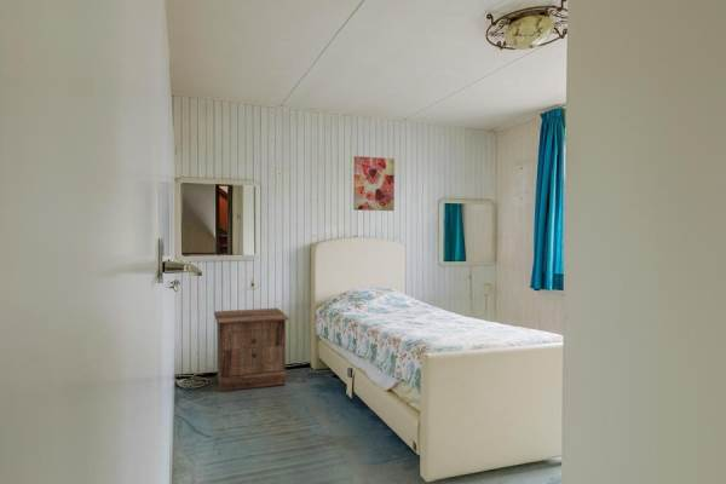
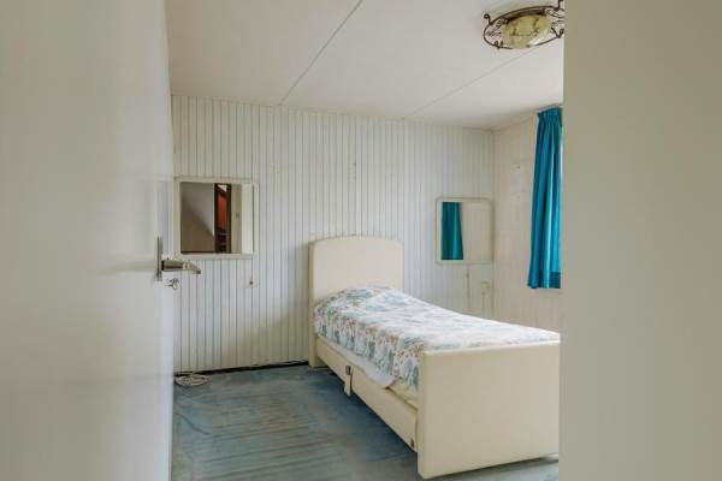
- wall art [352,155,396,212]
- nightstand [213,307,289,393]
